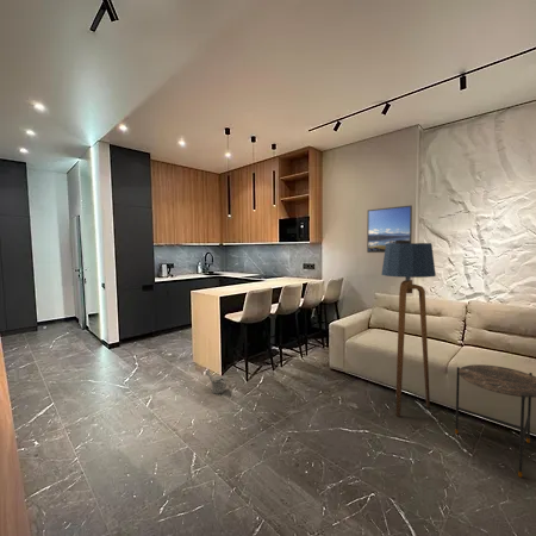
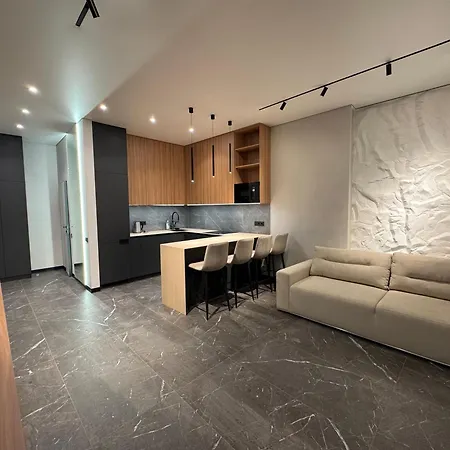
- floor lamp [380,242,437,418]
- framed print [366,204,413,254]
- watering can [205,369,228,395]
- side table [454,363,536,479]
